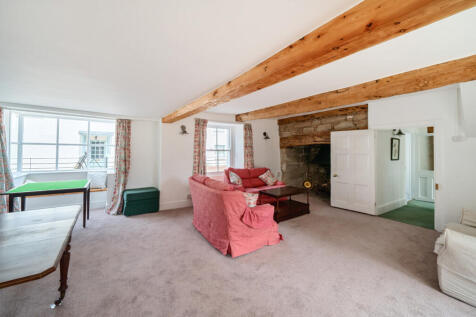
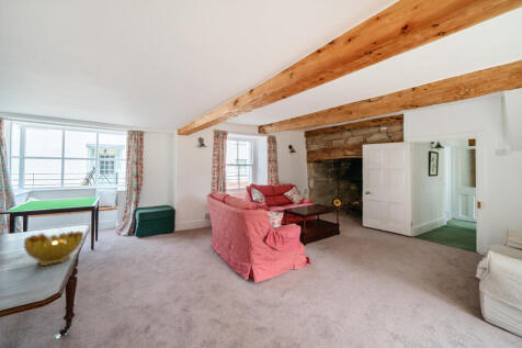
+ decorative bowl [23,229,84,267]
